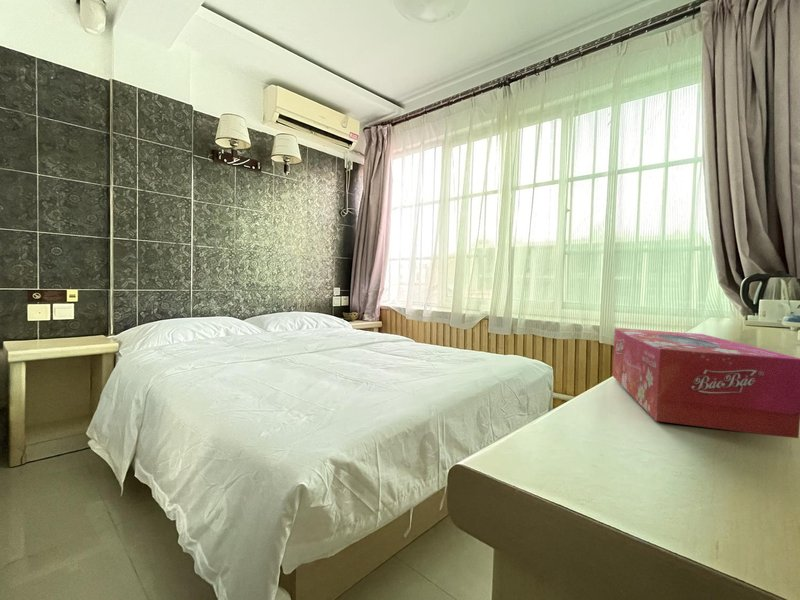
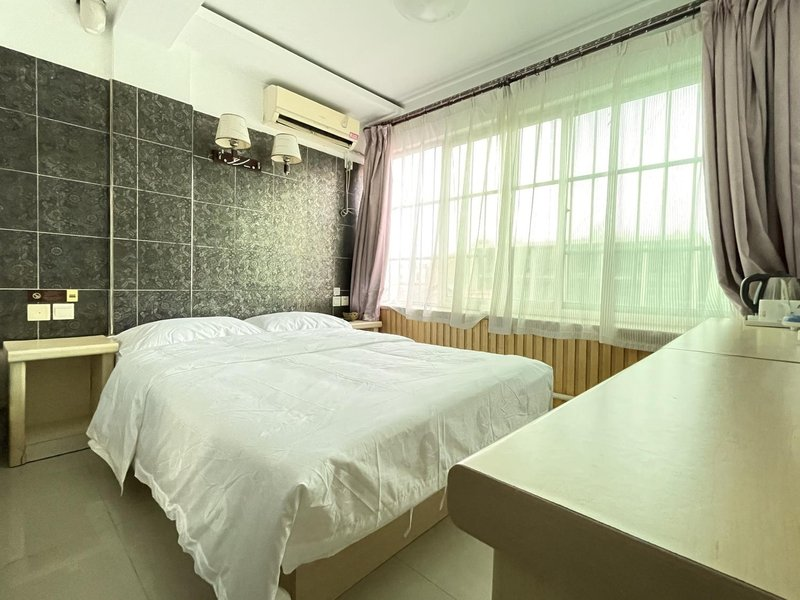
- tissue box [611,328,800,439]
